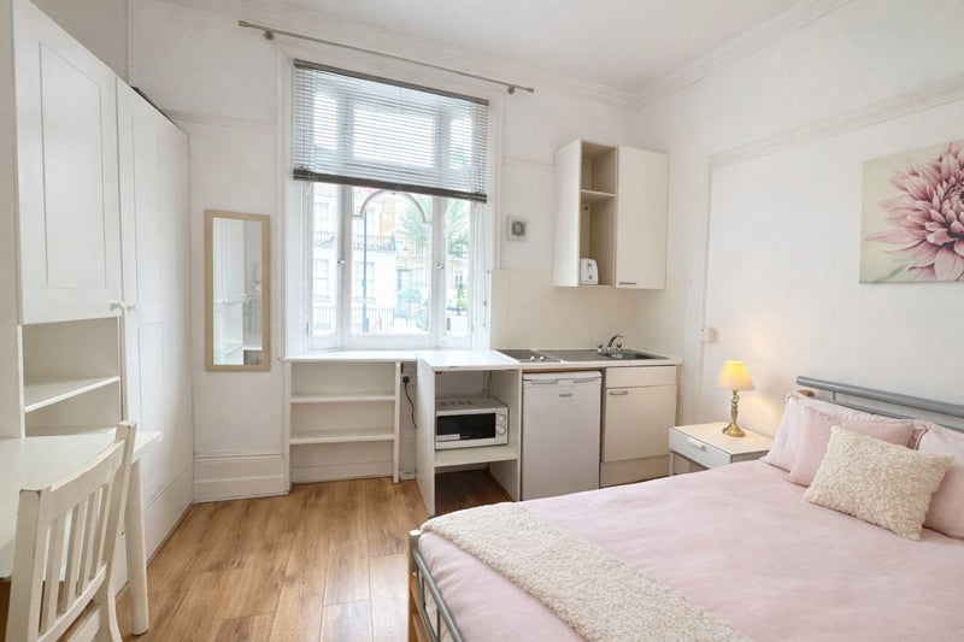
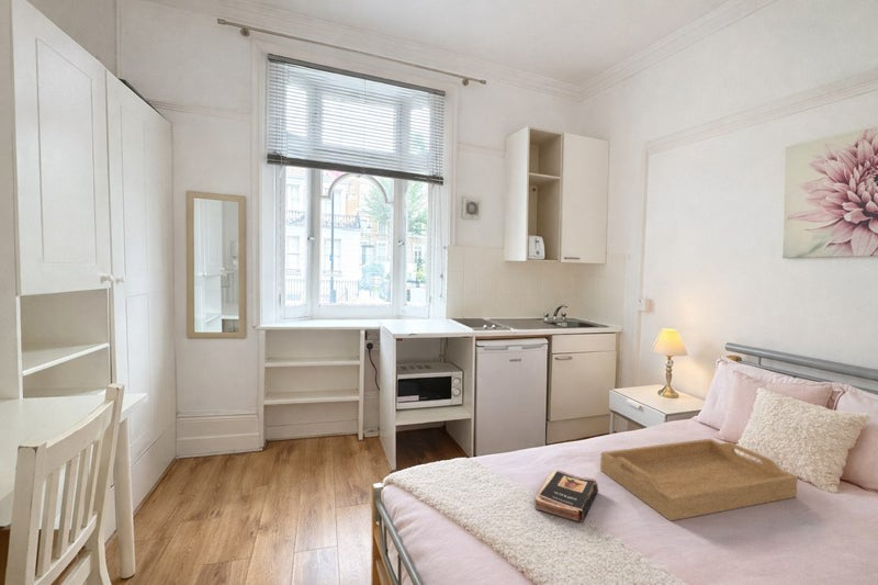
+ serving tray [599,438,799,522]
+ book [533,470,599,524]
